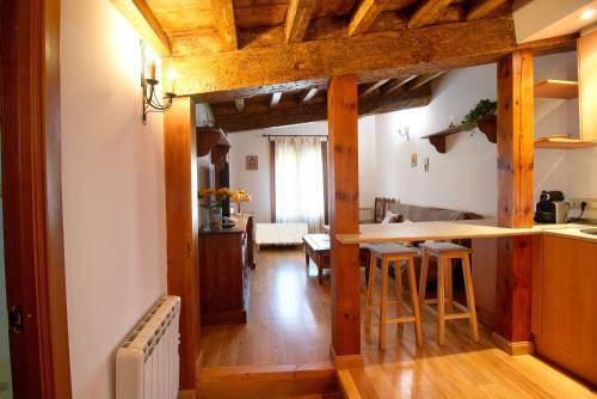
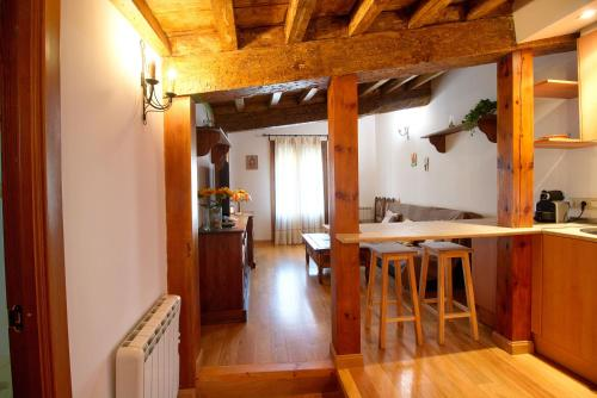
- bench [254,221,309,252]
